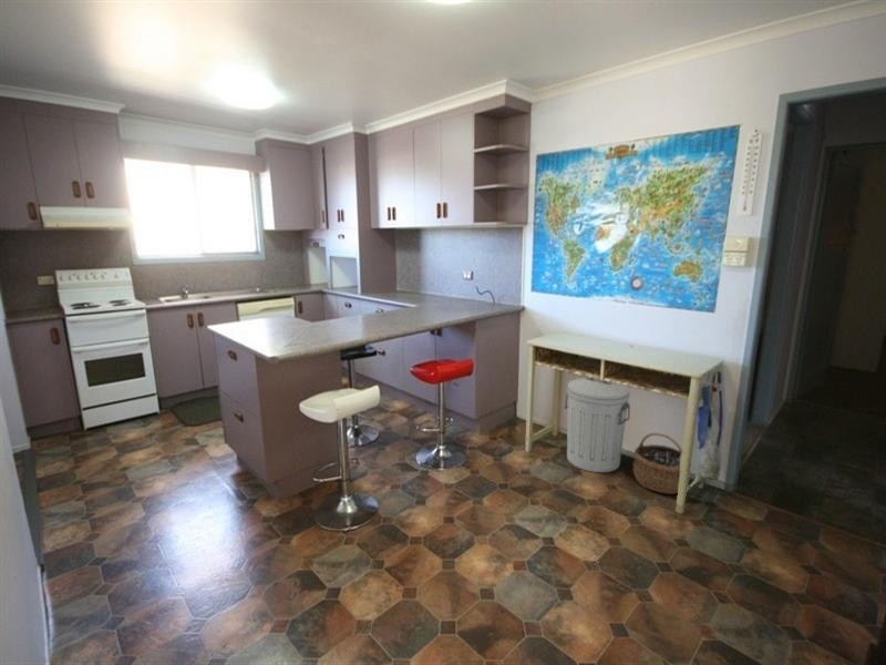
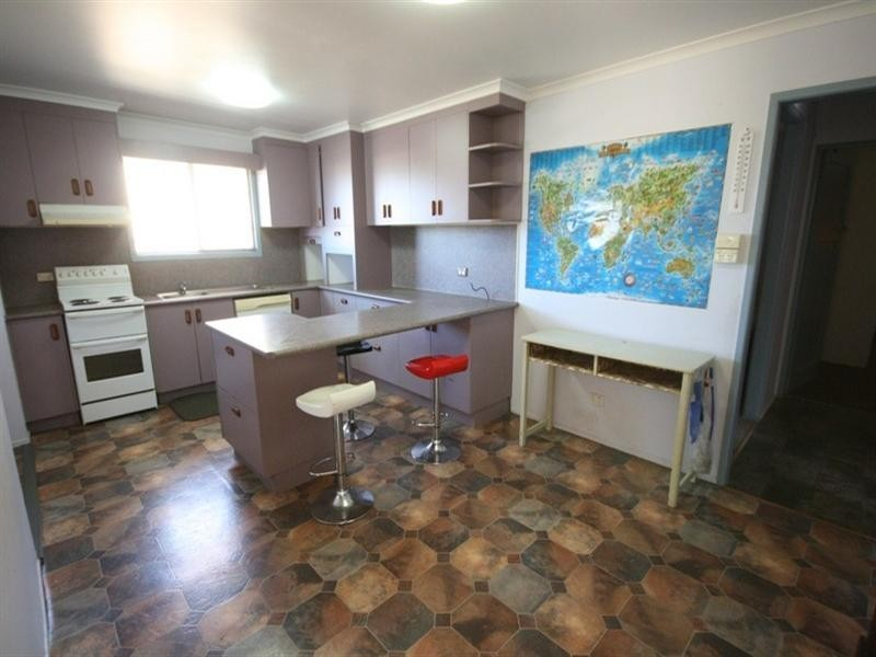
- wicker basket [632,432,692,495]
- trash can [564,377,631,473]
